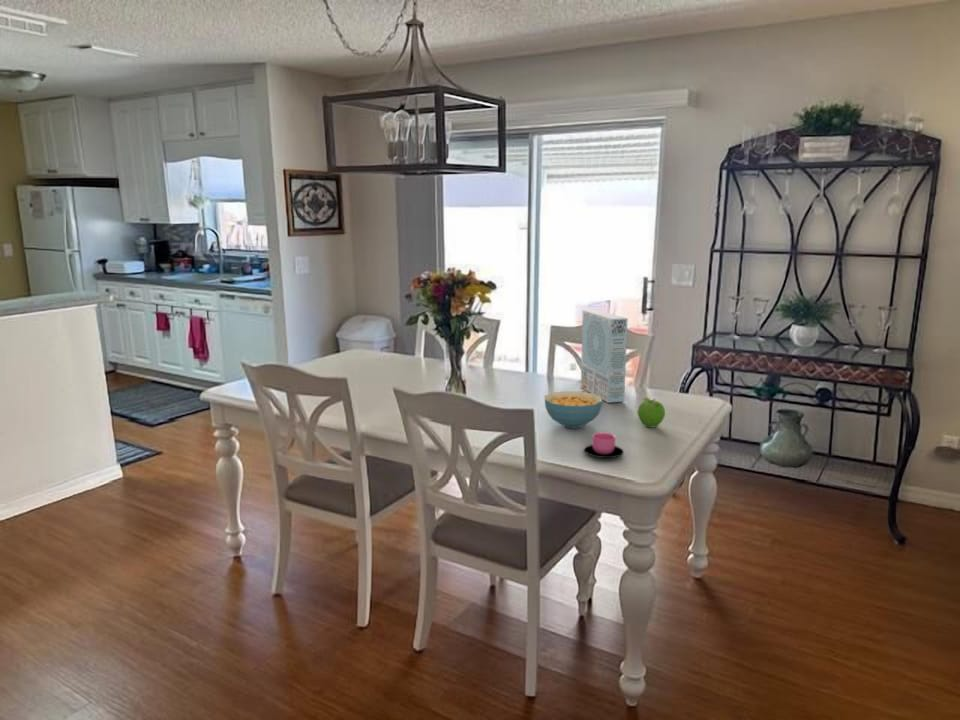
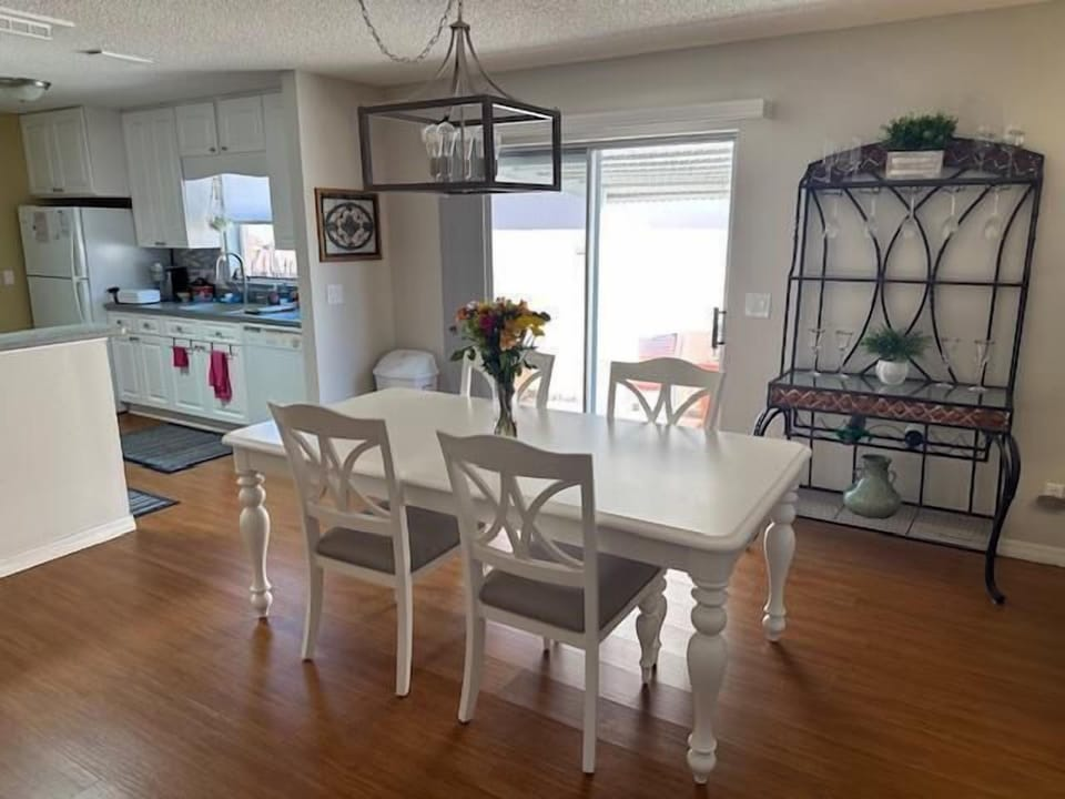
- cup [583,431,625,459]
- cereal box [580,309,629,404]
- fruit [637,396,666,428]
- cereal bowl [544,390,603,429]
